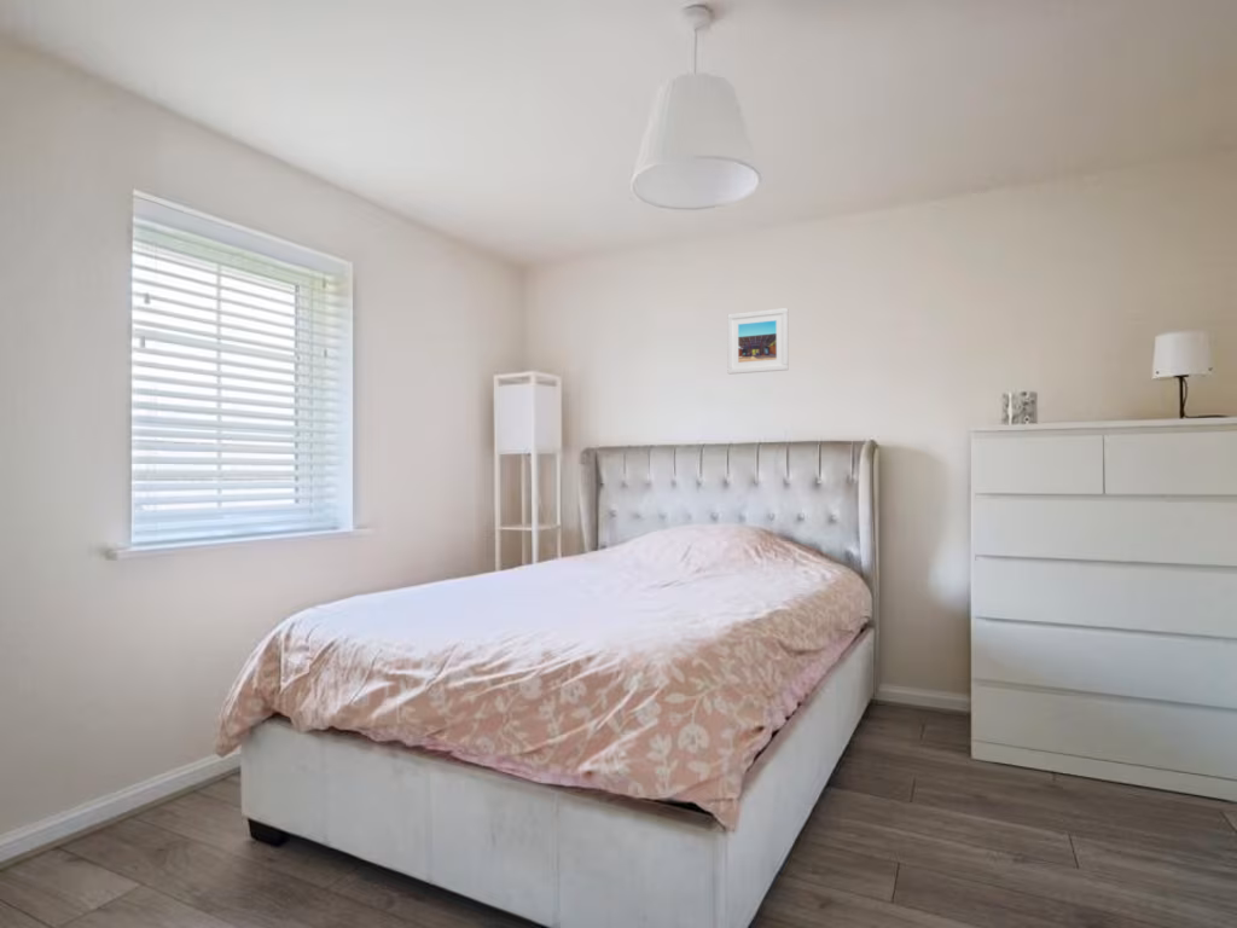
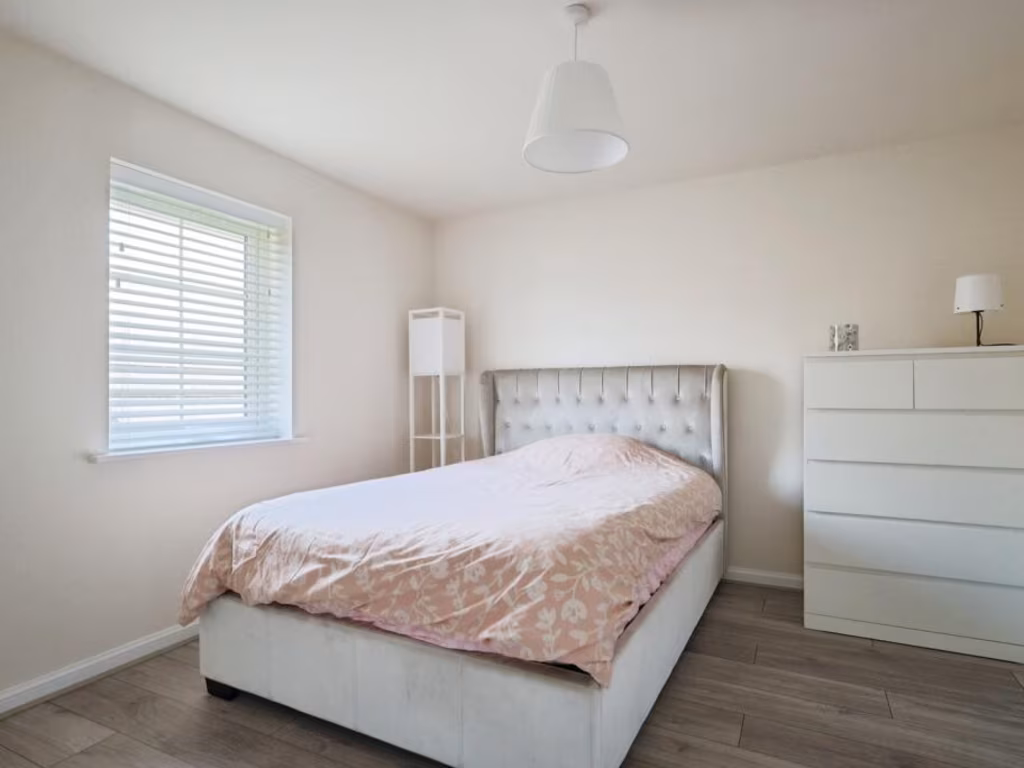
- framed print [726,307,790,376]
